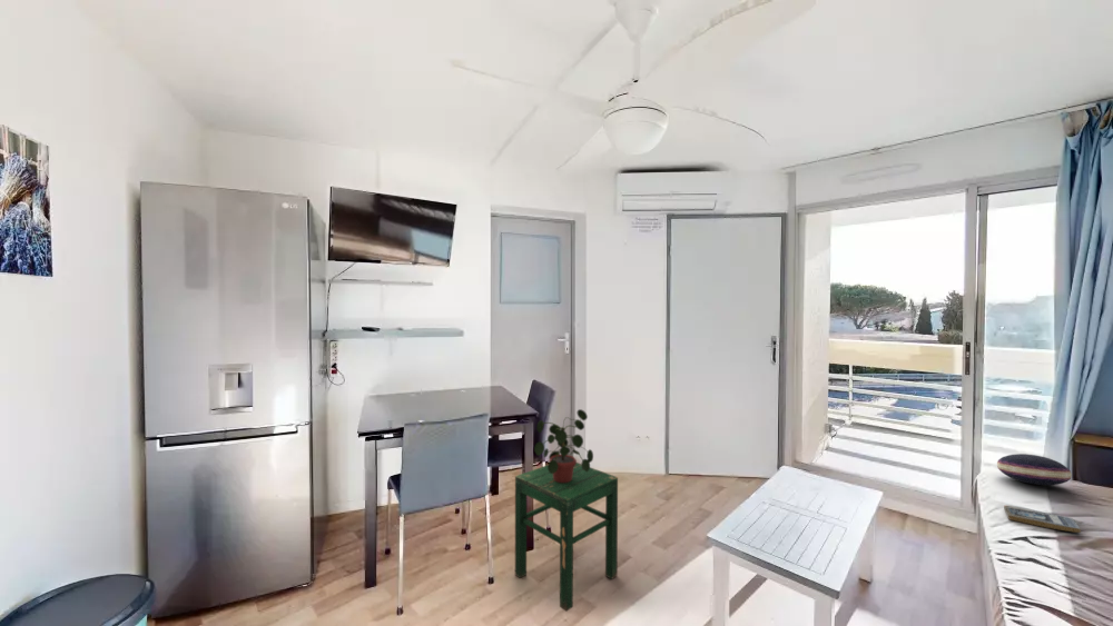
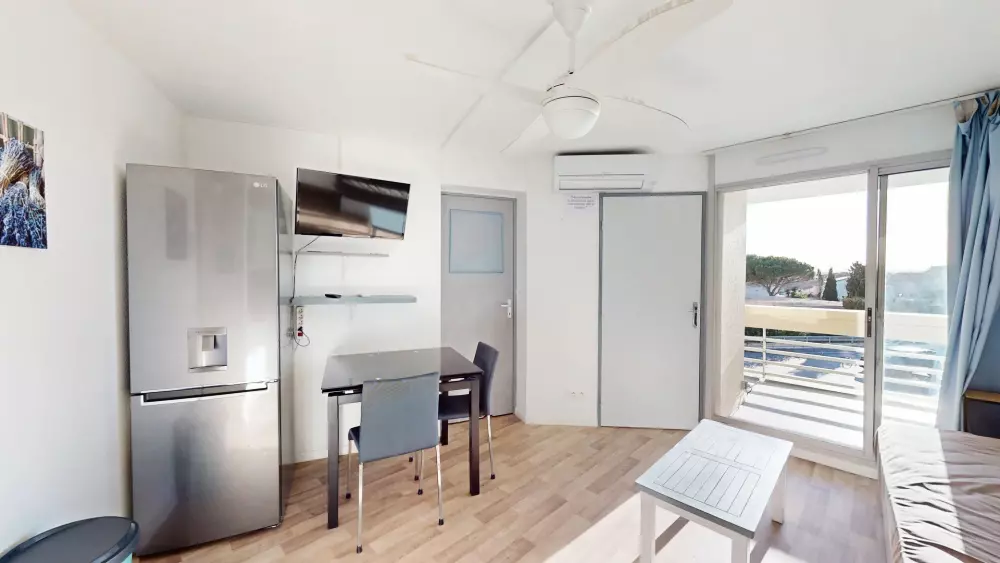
- stool [514,461,619,613]
- book [1003,505,1082,534]
- cushion [996,453,1073,486]
- potted plant [533,408,594,483]
